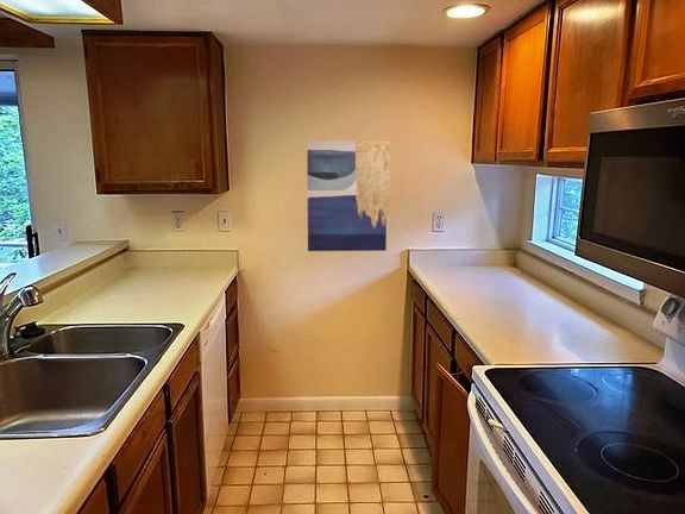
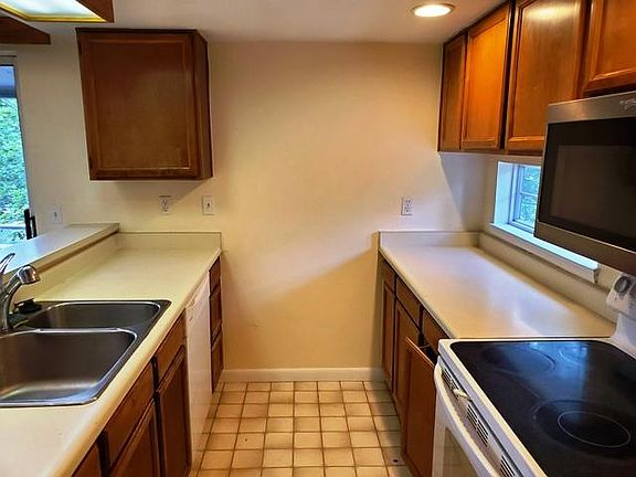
- wall art [306,139,391,252]
